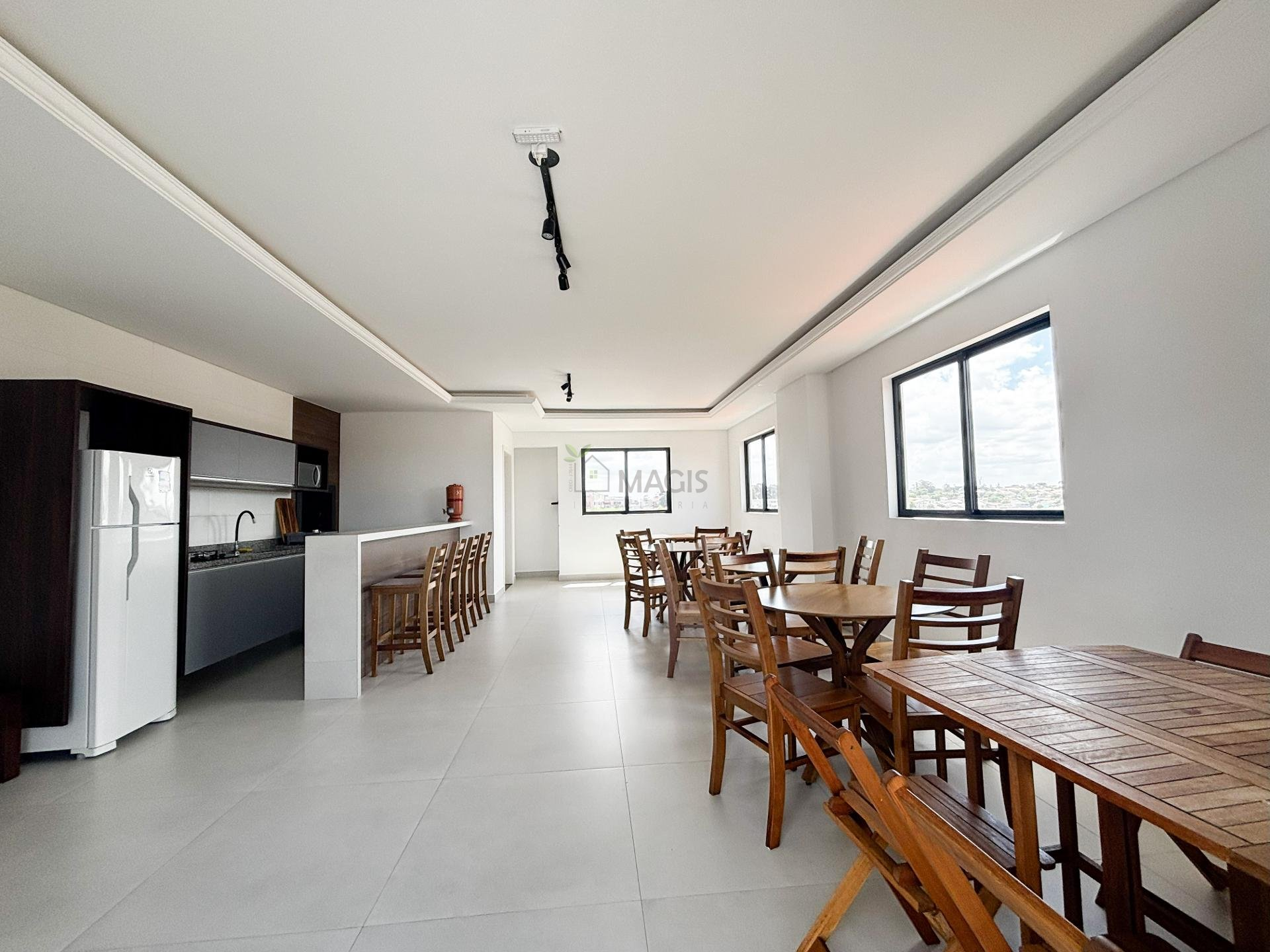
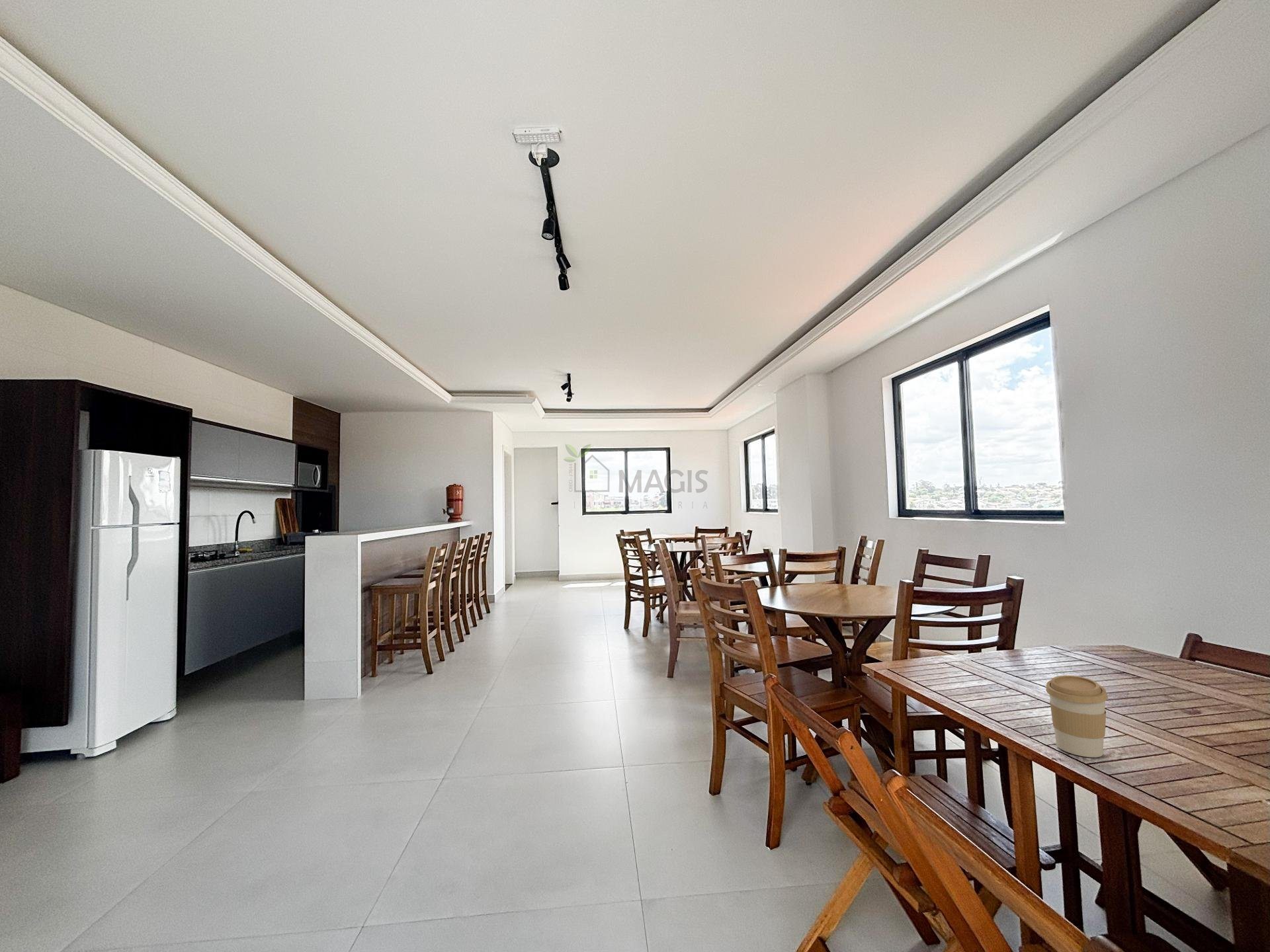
+ coffee cup [1045,675,1109,758]
